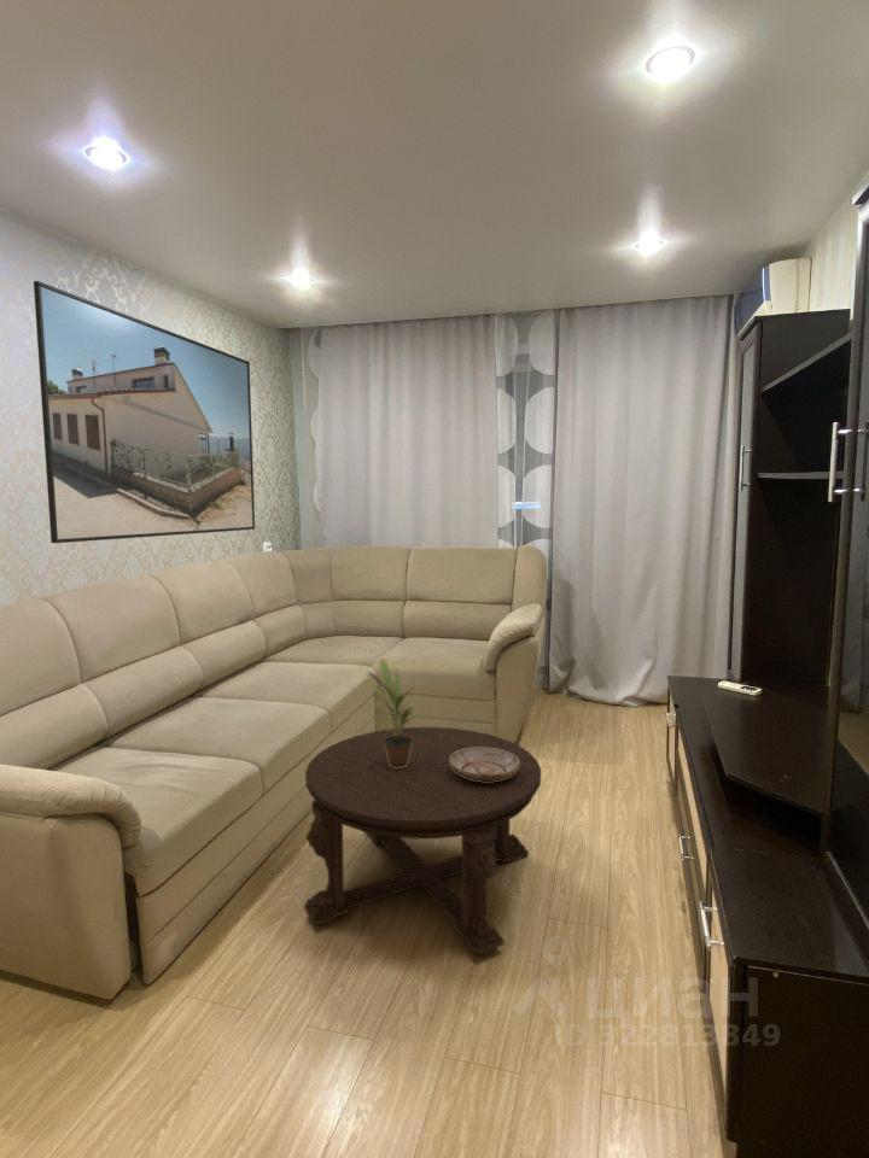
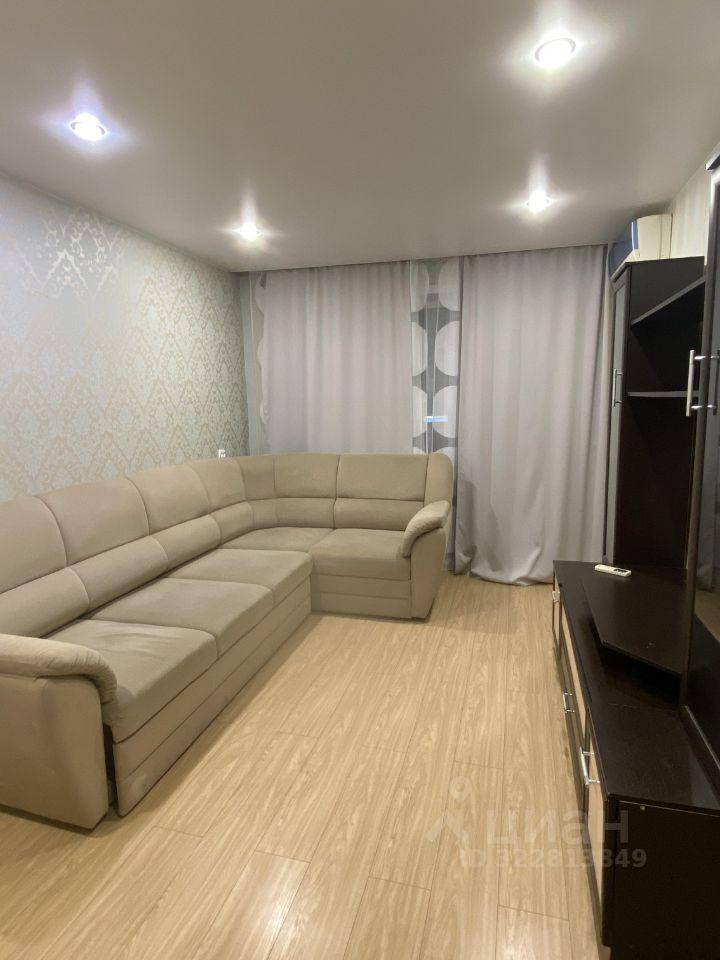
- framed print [33,280,256,544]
- coffee table [303,726,542,955]
- potted plant [360,657,426,768]
- ceramic bowl [450,747,519,782]
